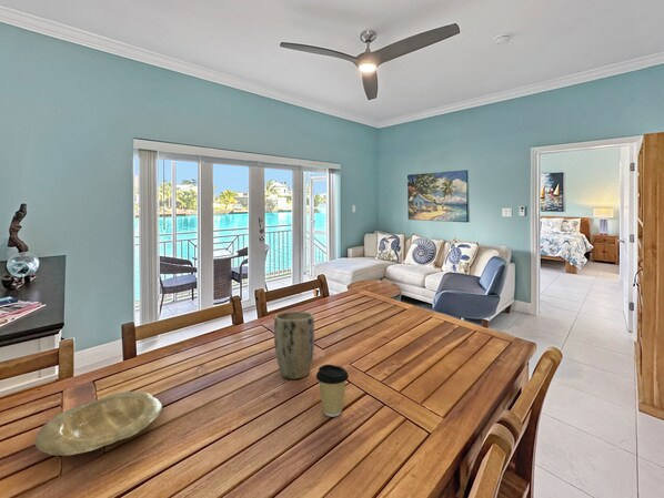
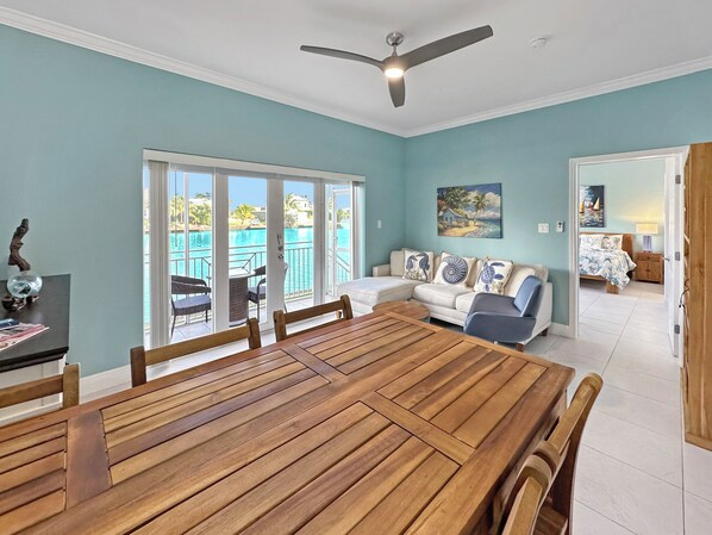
- plant pot [273,311,315,380]
- plate [33,390,163,456]
- coffee cup [315,364,350,418]
